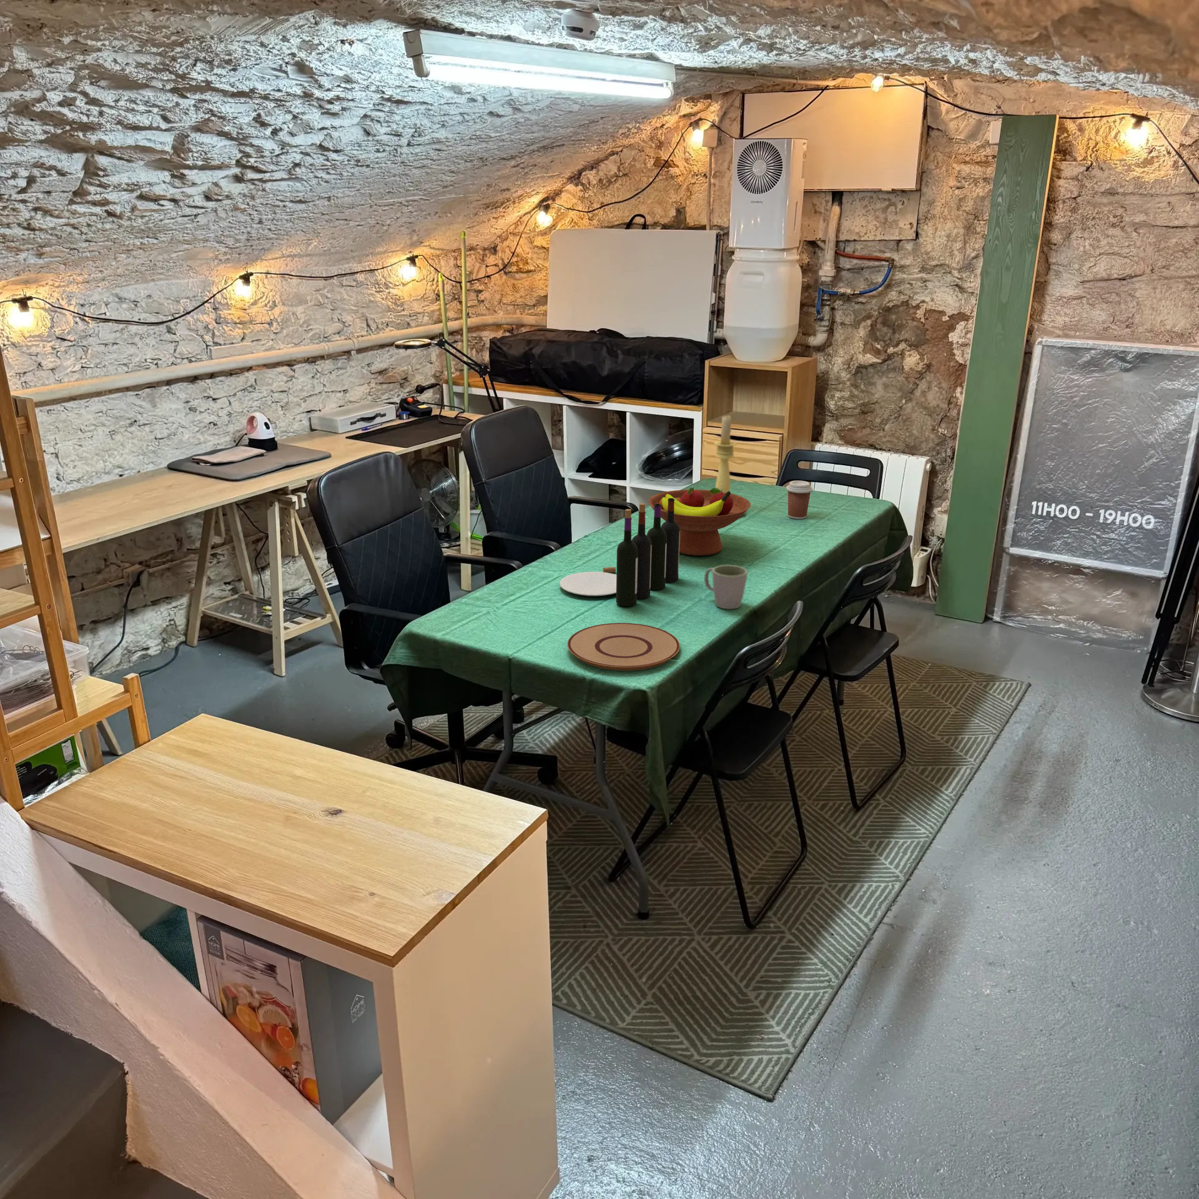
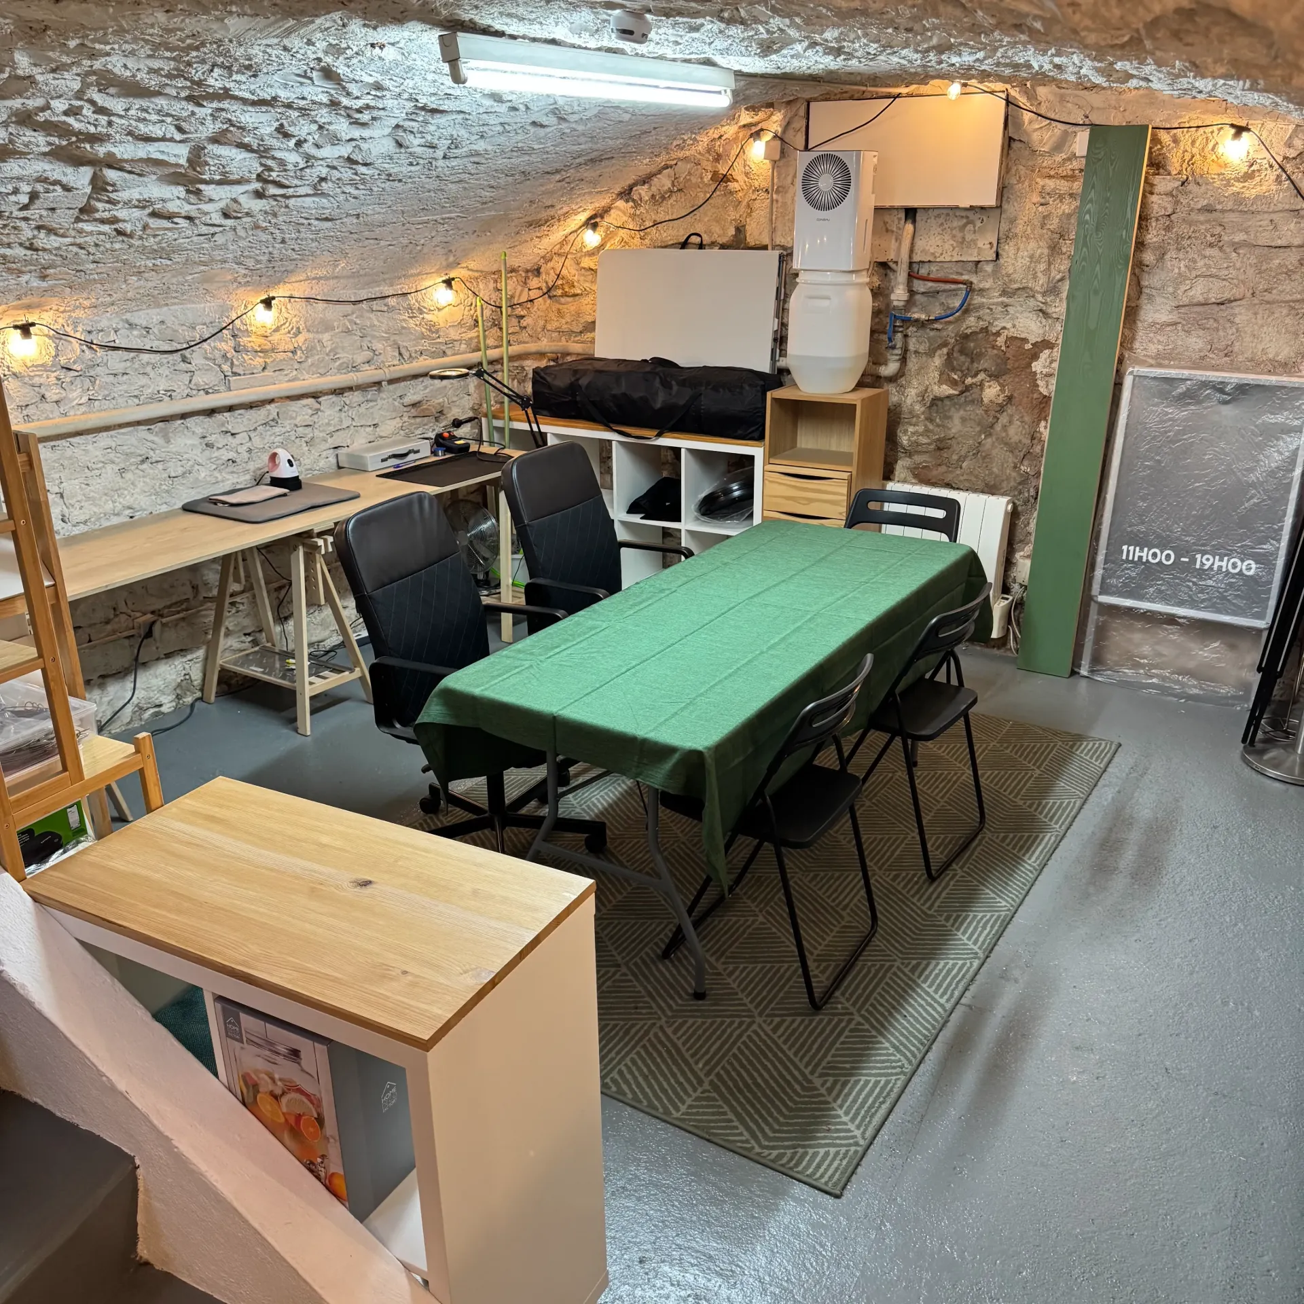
- fruit bowl [648,486,751,557]
- mug [704,564,748,610]
- wine bottle [559,498,680,607]
- plate [567,623,681,671]
- candle holder [714,414,747,514]
- coffee cup [785,480,814,519]
